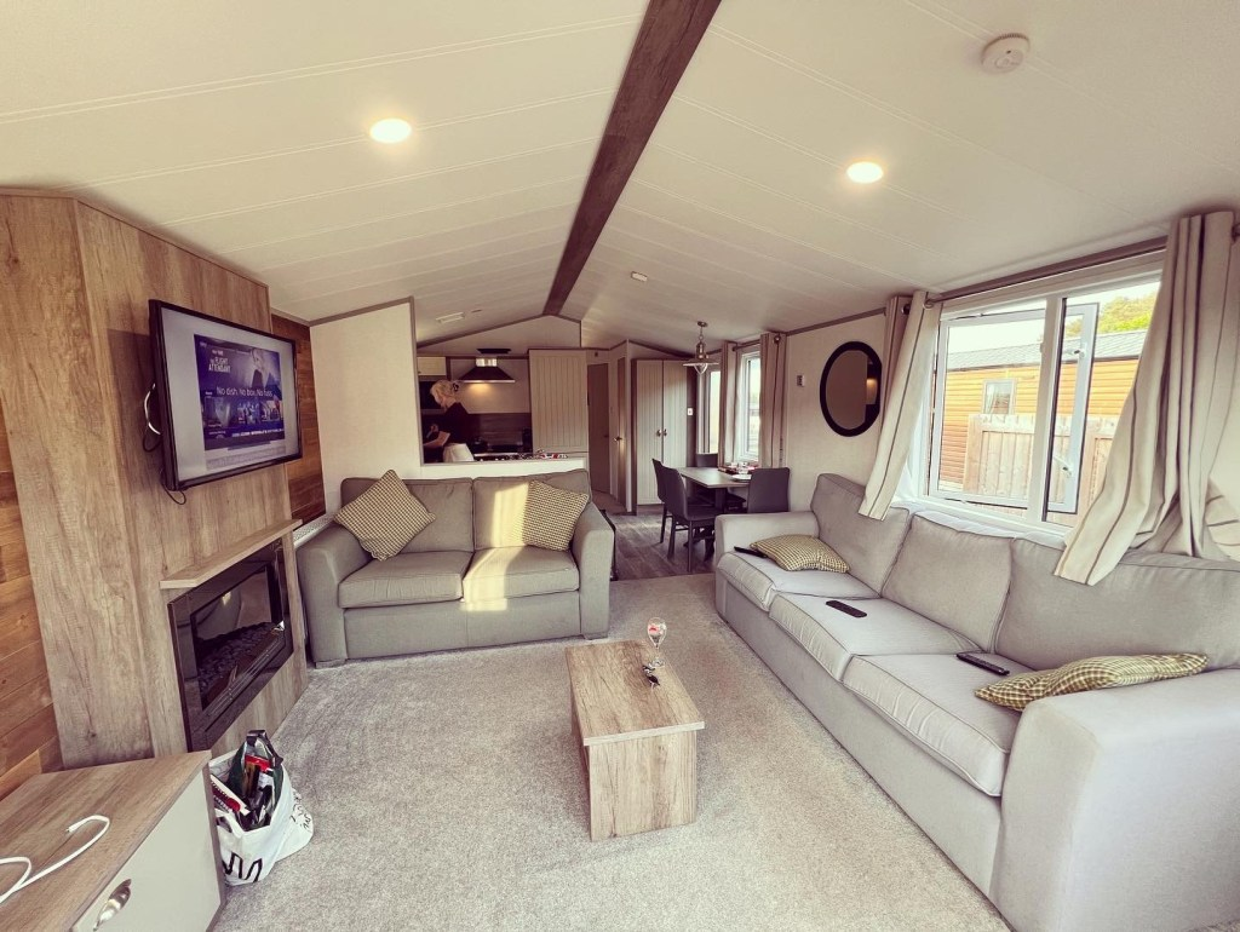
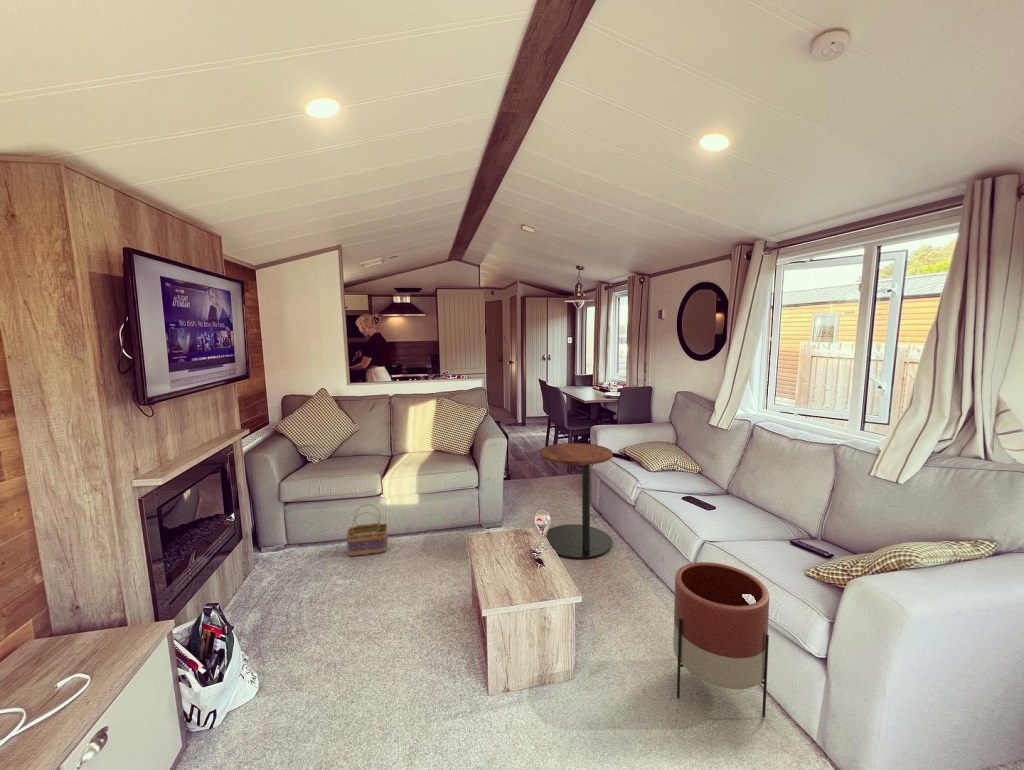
+ planter [672,561,770,719]
+ basket [345,504,389,557]
+ side table [539,442,614,560]
